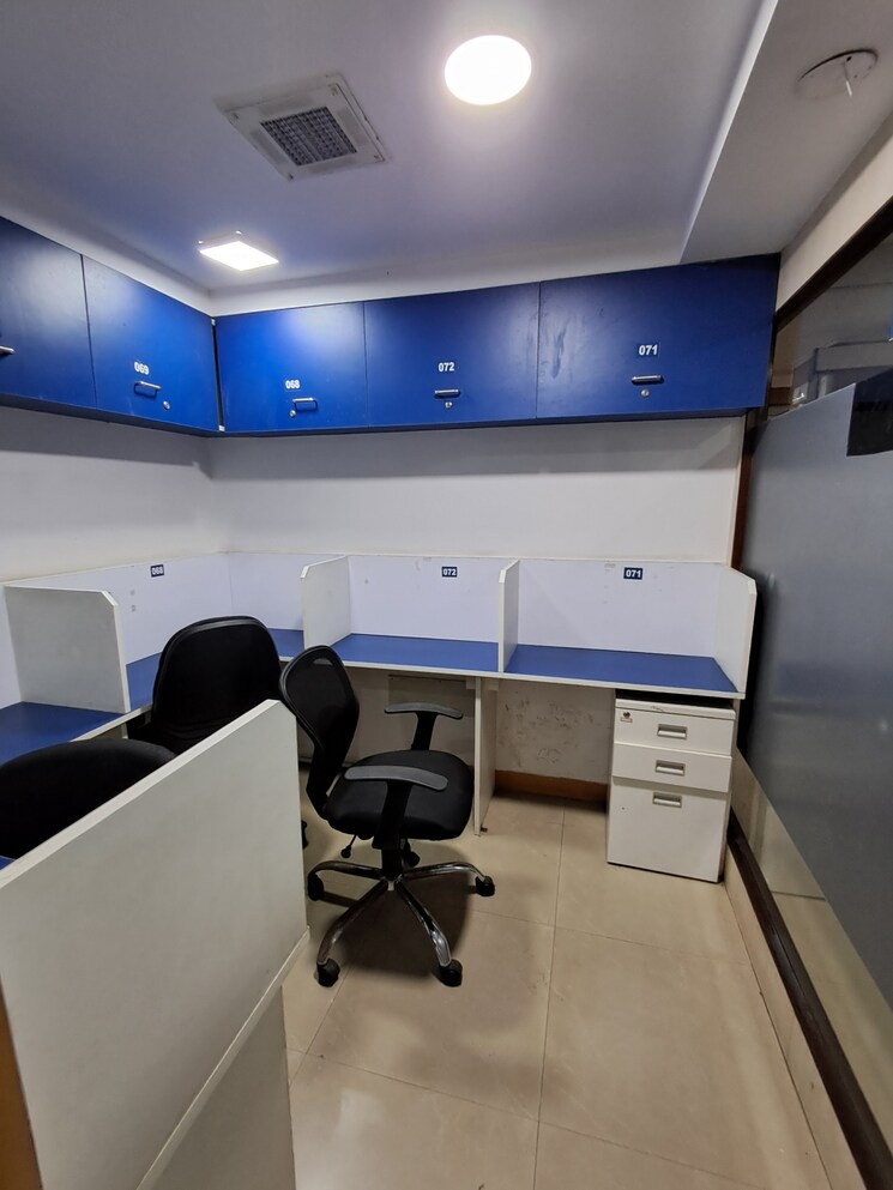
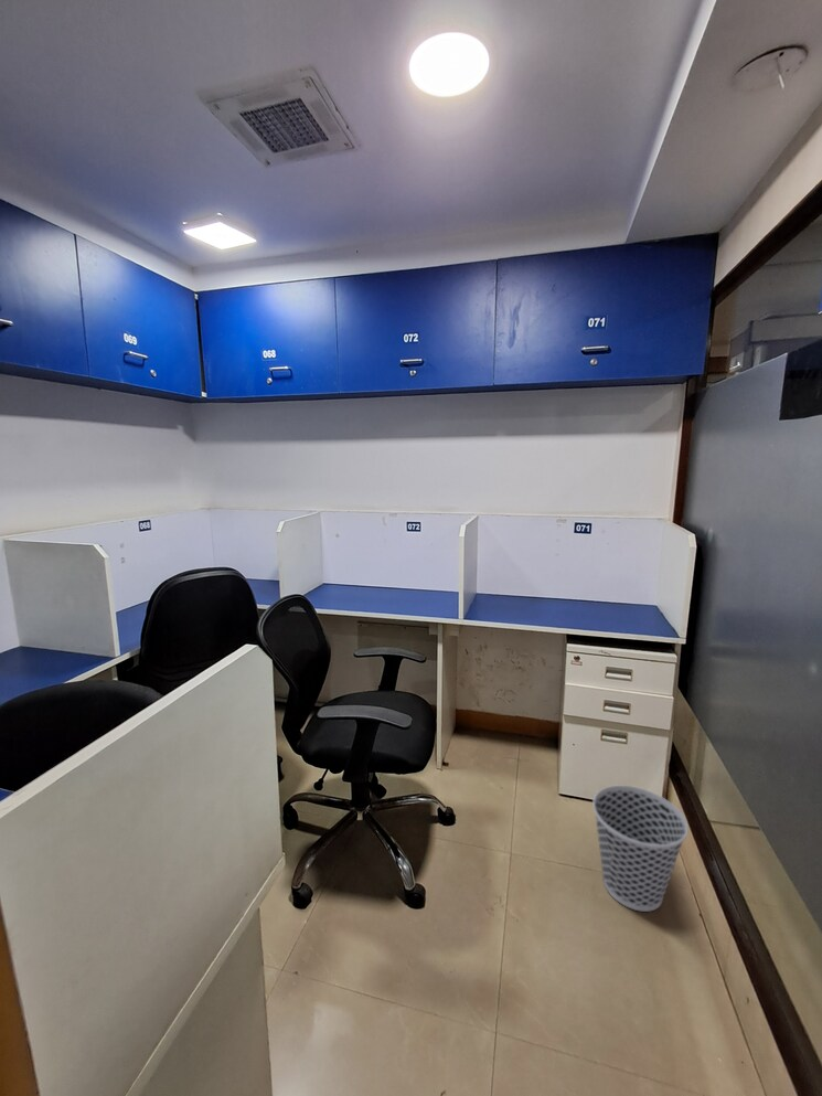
+ wastebasket [591,785,688,913]
